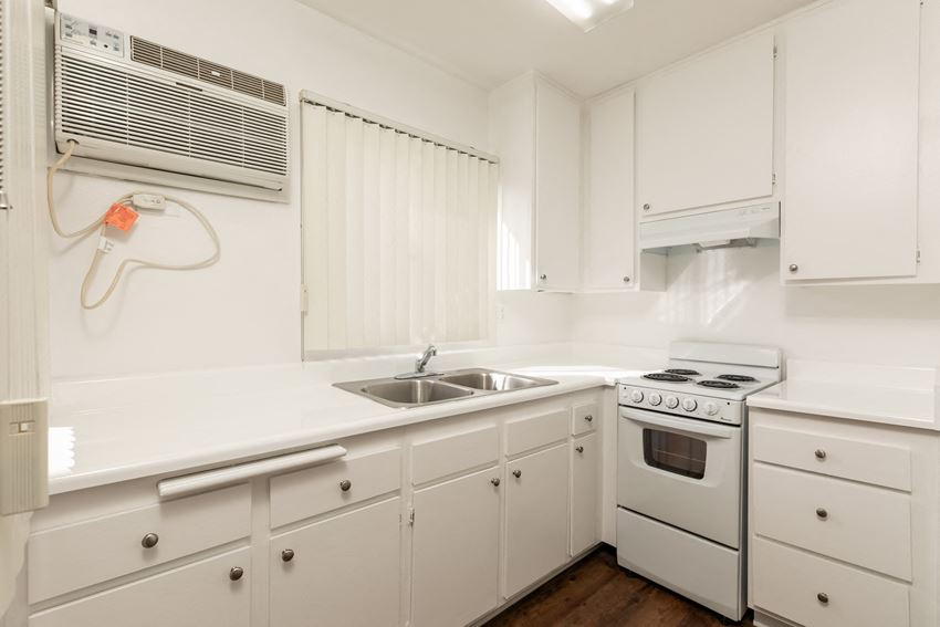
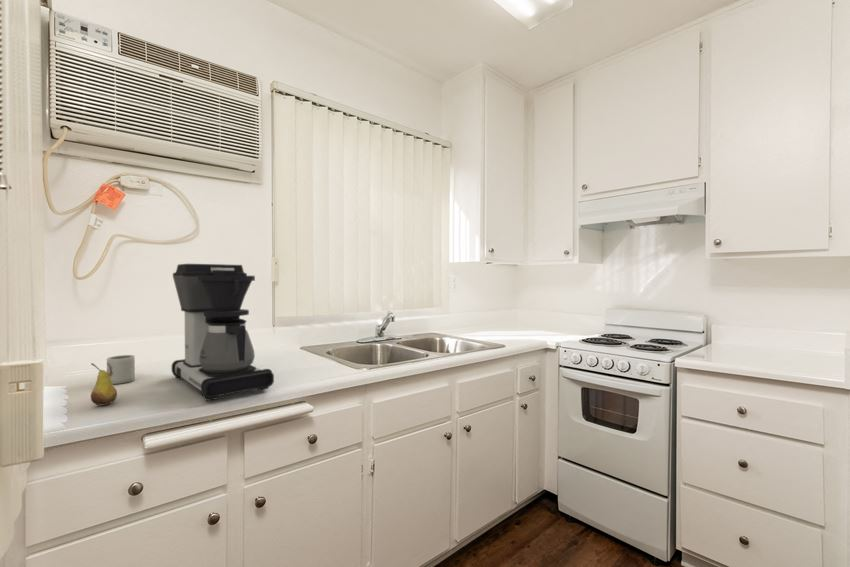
+ fruit [90,362,118,406]
+ cup [106,354,136,385]
+ coffee maker [171,263,275,402]
